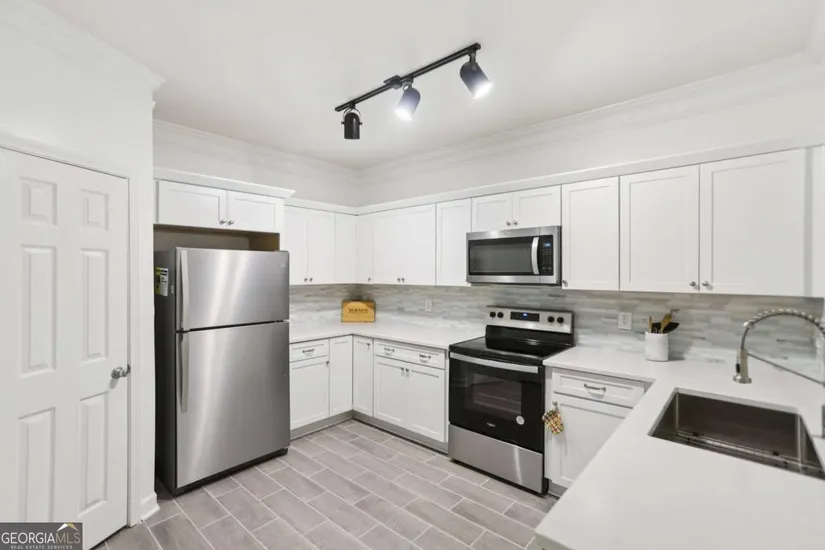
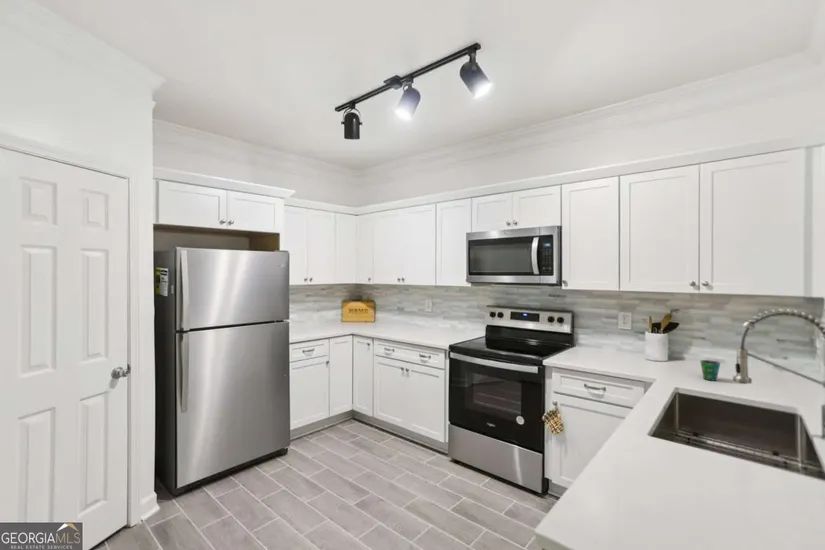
+ cup [699,359,721,382]
